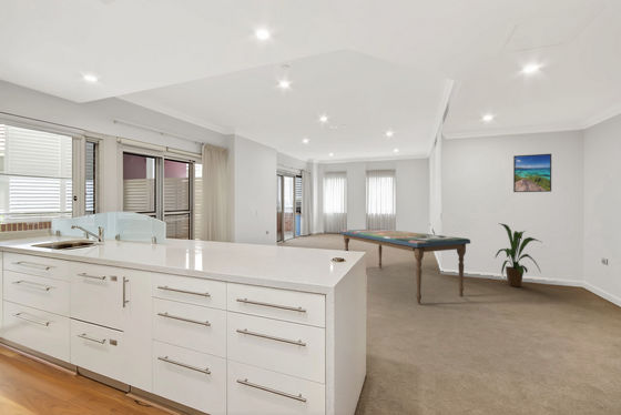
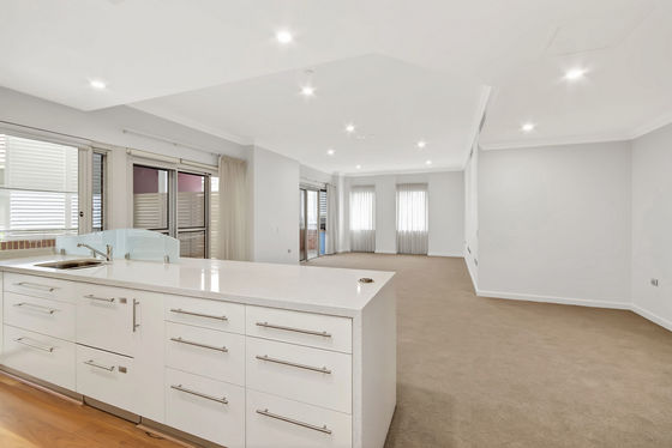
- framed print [512,153,552,193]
- house plant [493,222,541,287]
- dining table [339,227,471,304]
